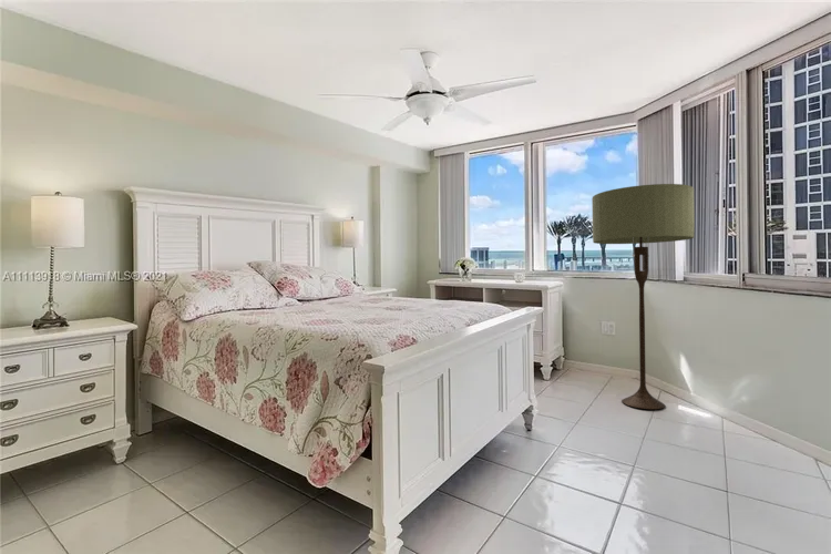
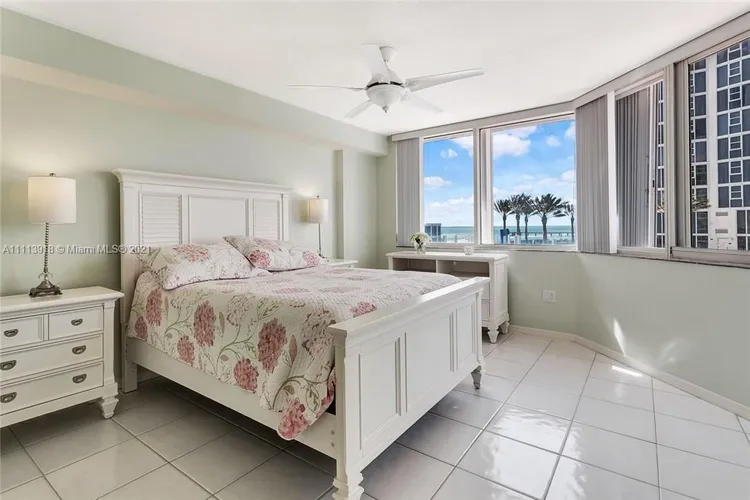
- floor lamp [591,183,695,410]
